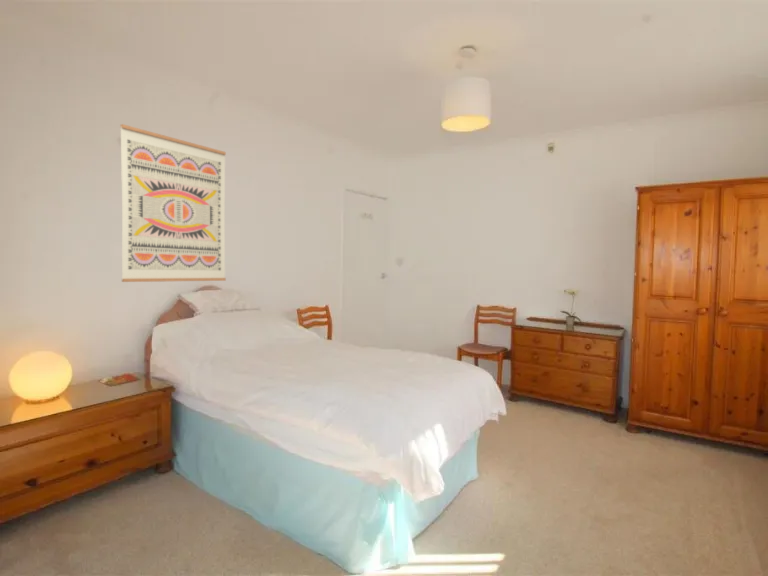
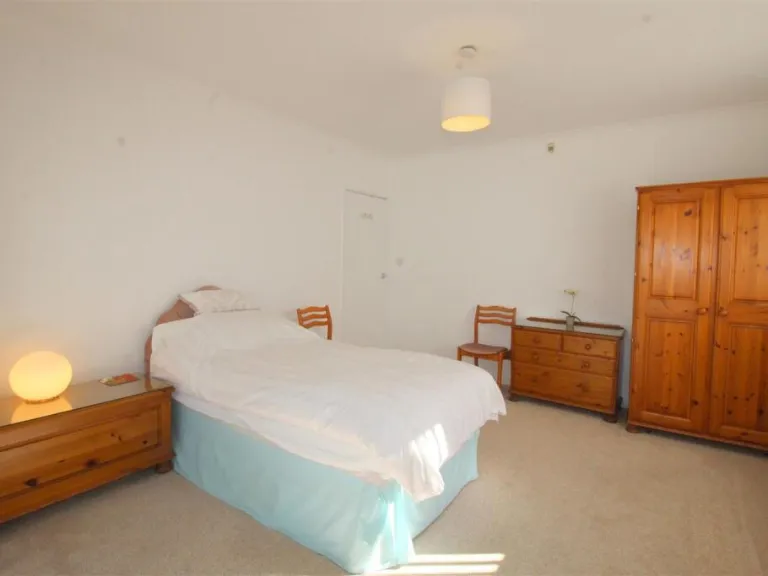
- wall art [119,123,227,283]
